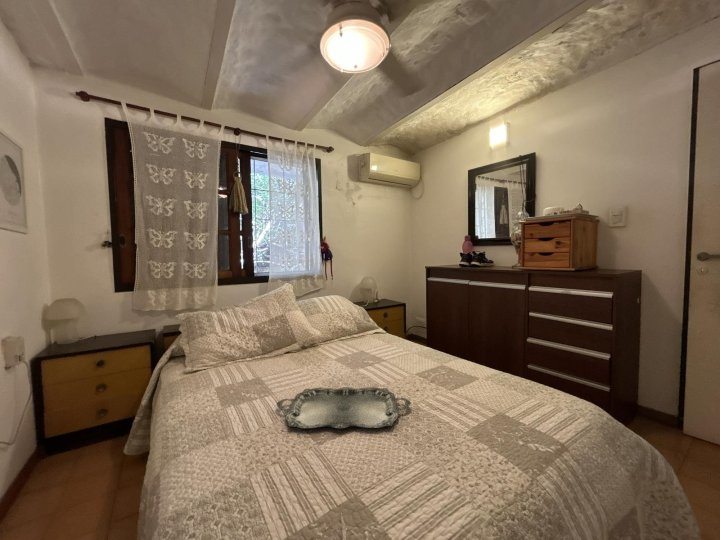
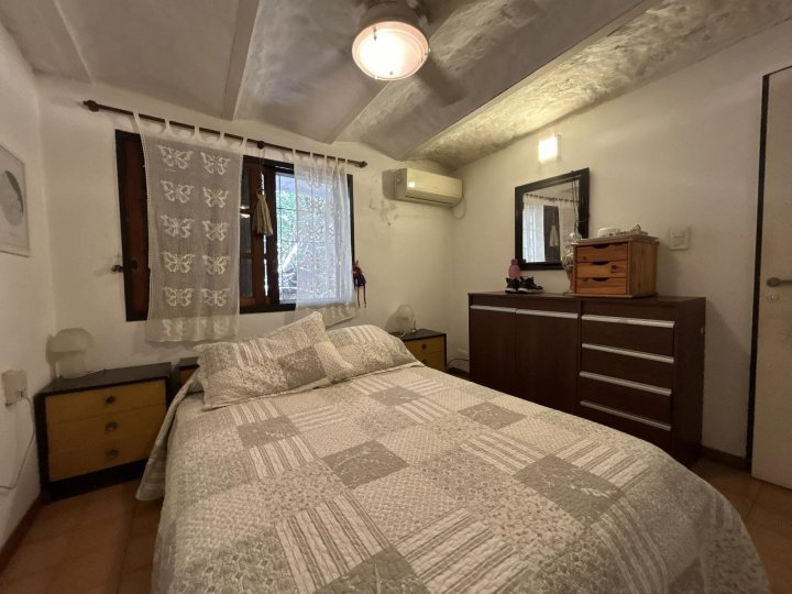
- serving tray [275,386,412,430]
